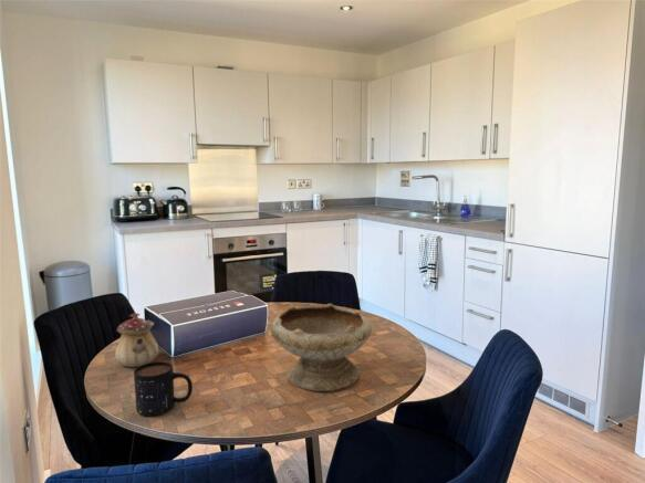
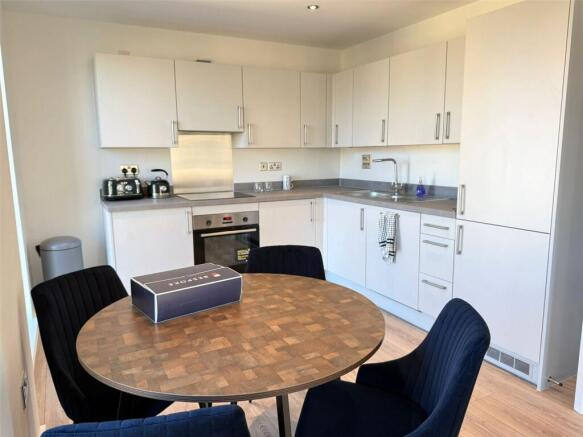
- bowl [269,303,373,392]
- mug [133,360,194,417]
- teapot [114,312,160,368]
